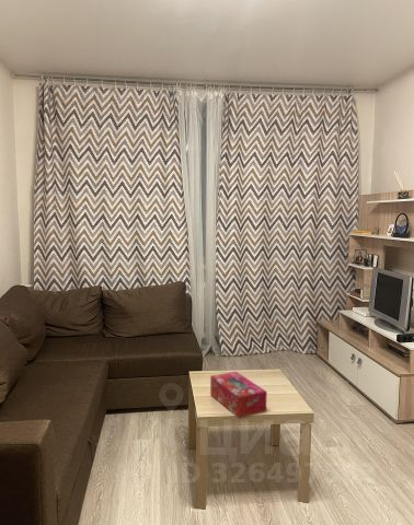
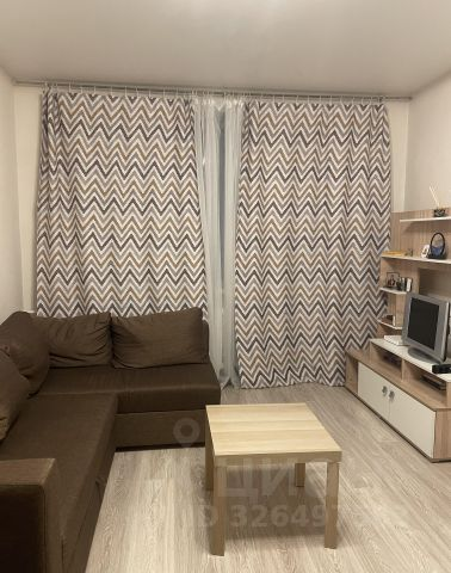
- tissue box [209,371,268,419]
